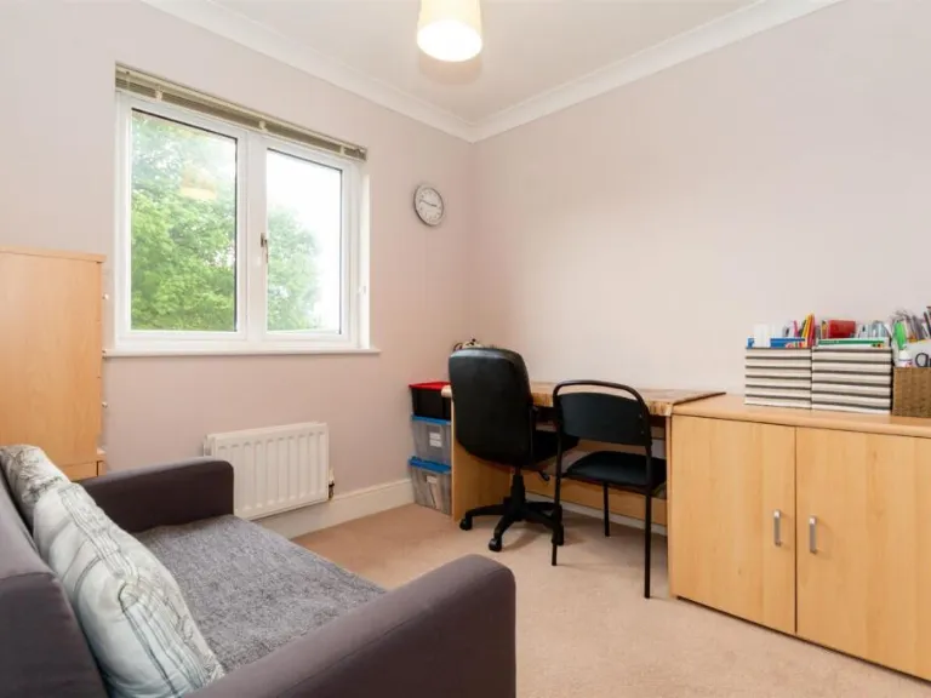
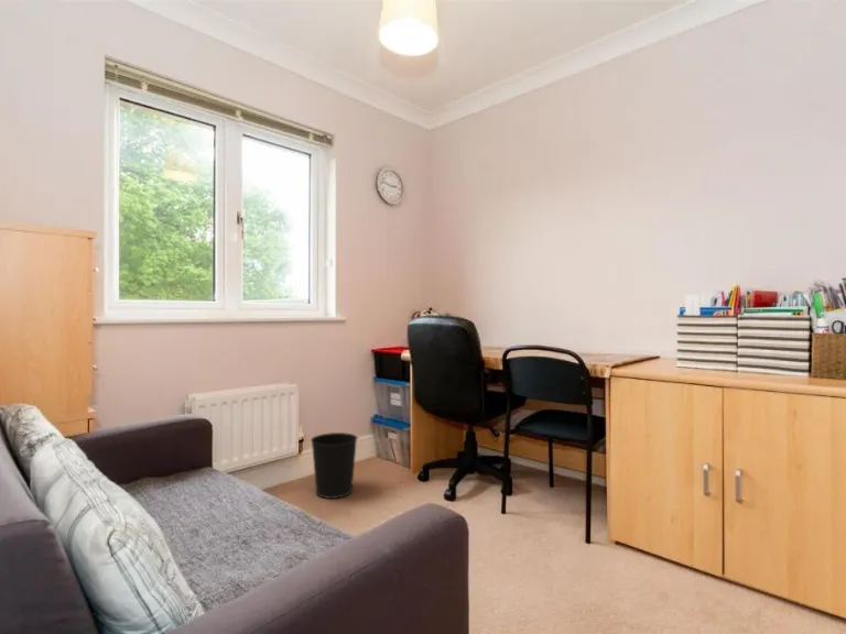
+ wastebasket [310,431,359,500]
